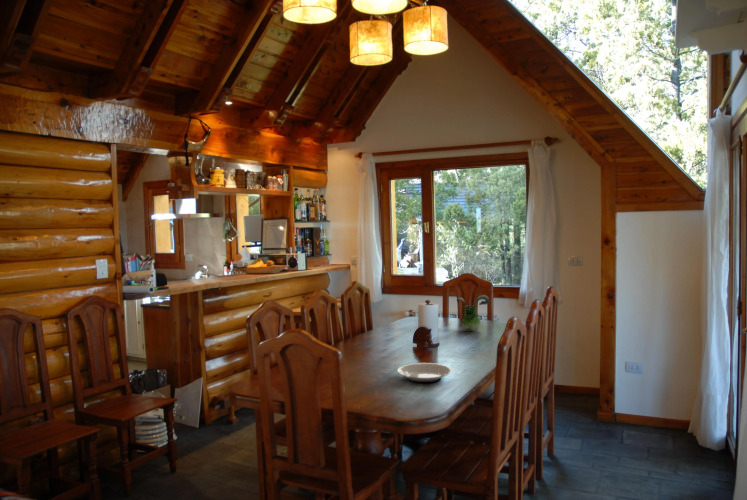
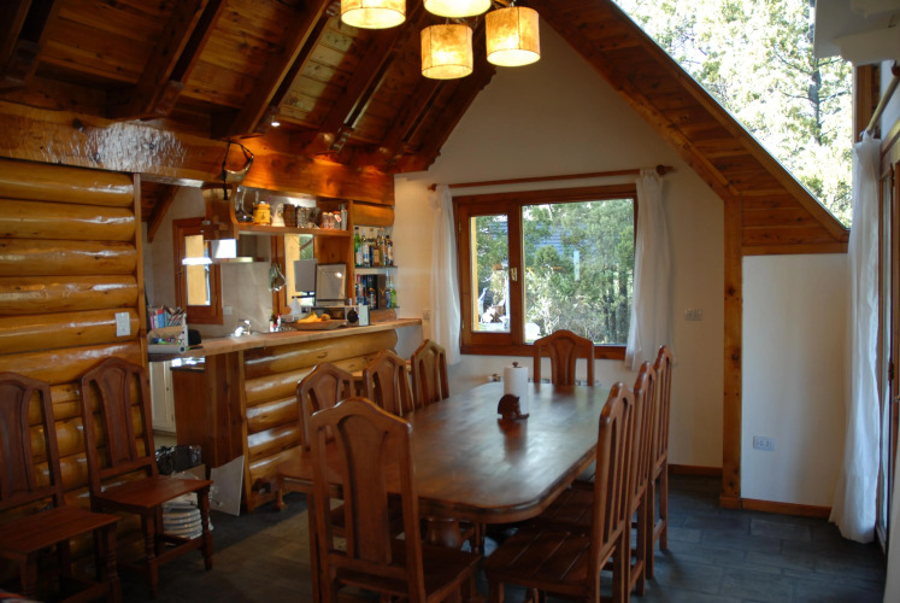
- toy figurine [456,294,490,332]
- plate [396,362,453,384]
